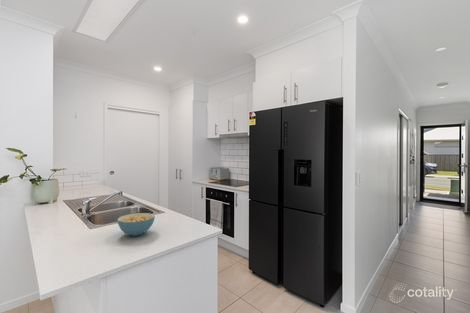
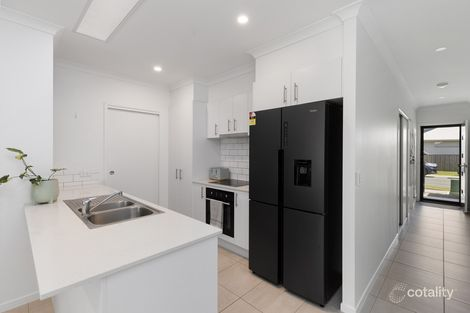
- cereal bowl [116,212,156,237]
